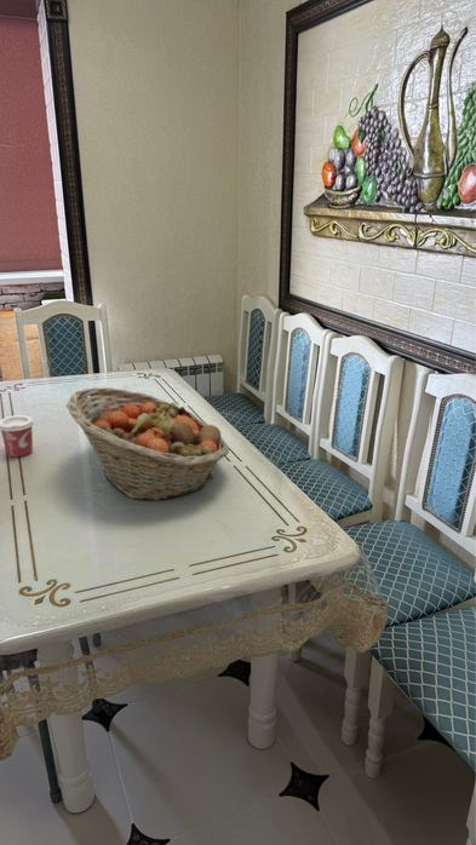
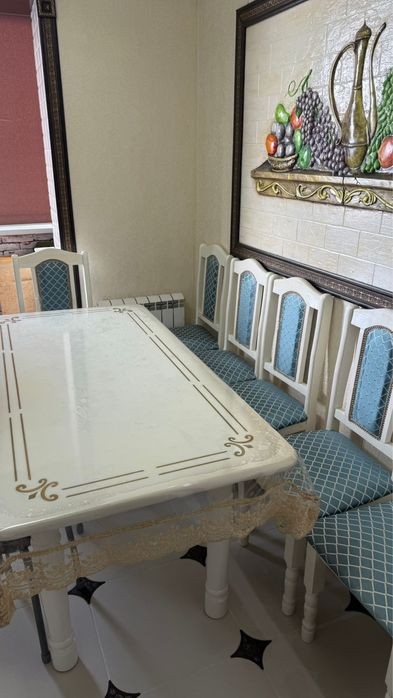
- cup [0,414,35,458]
- fruit basket [65,386,230,501]
